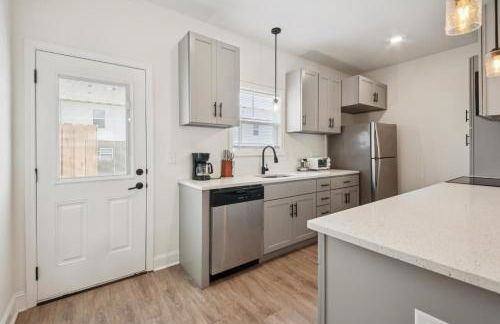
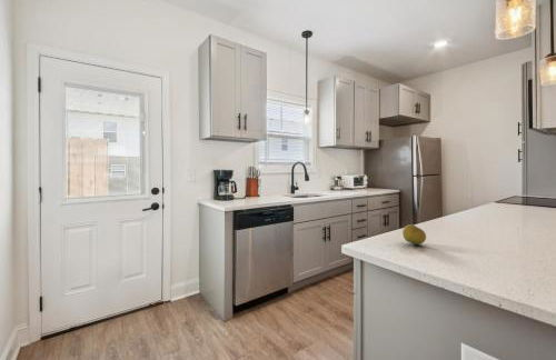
+ fruit [401,223,427,246]
